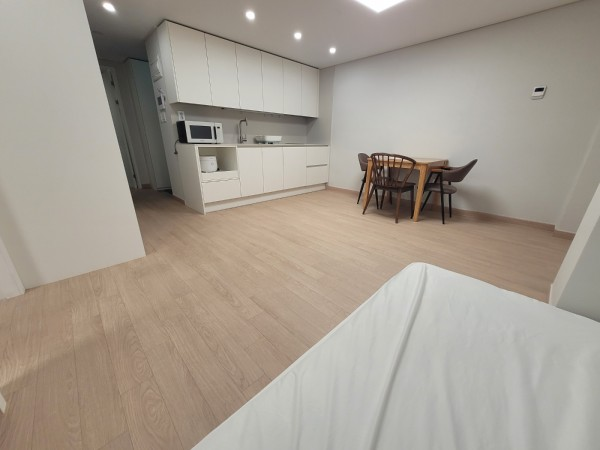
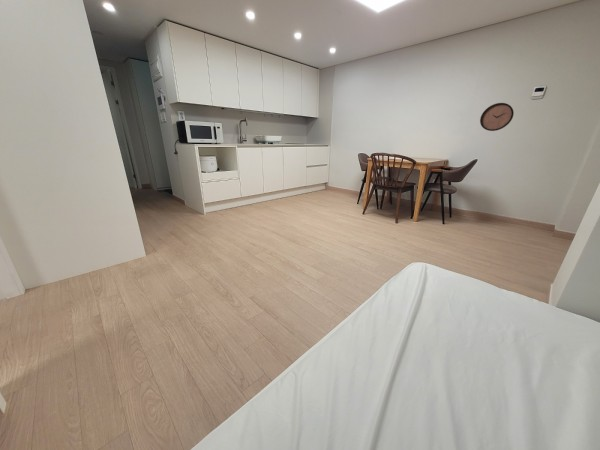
+ clock [479,102,515,132]
